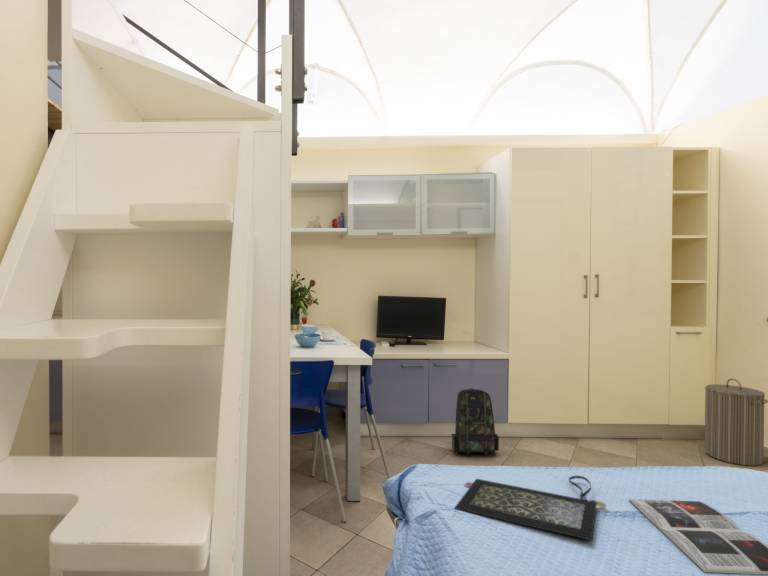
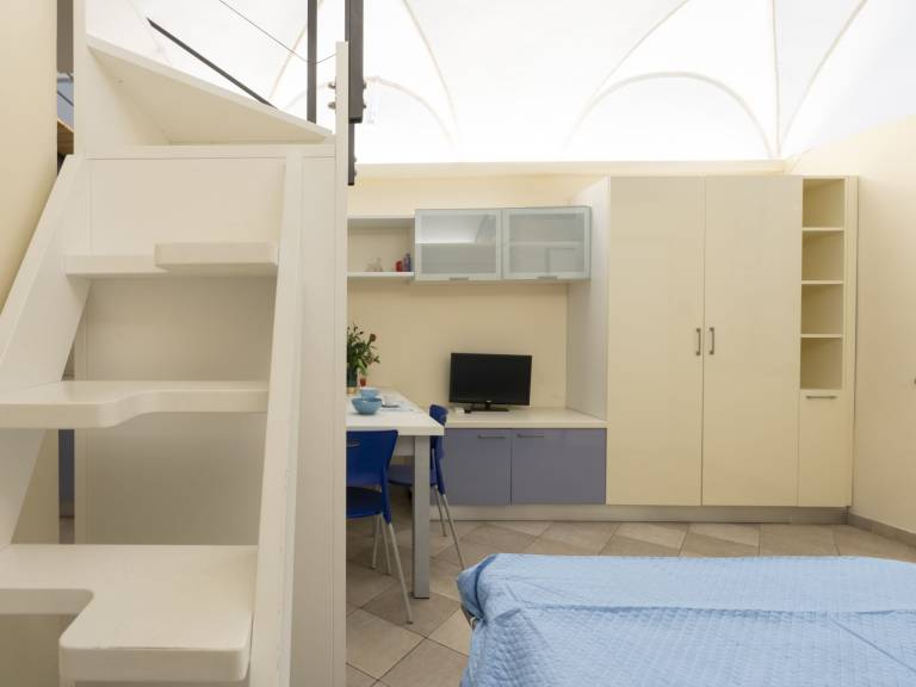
- laundry hamper [704,377,768,467]
- backpack [451,387,500,456]
- clutch bag [454,475,607,542]
- magazine [628,498,768,575]
